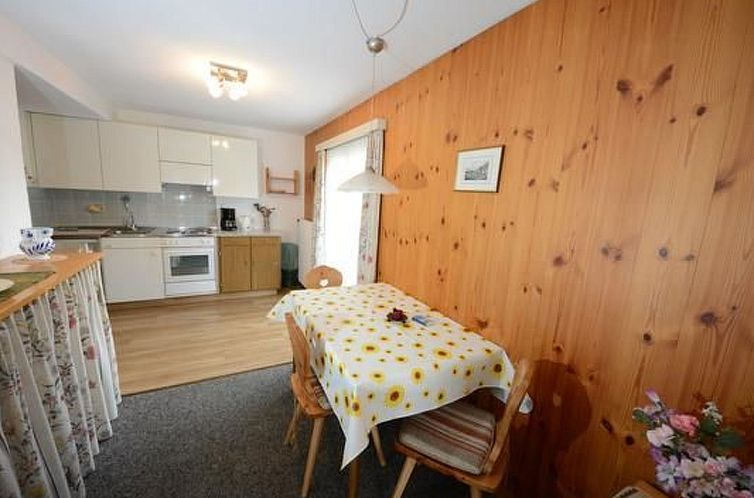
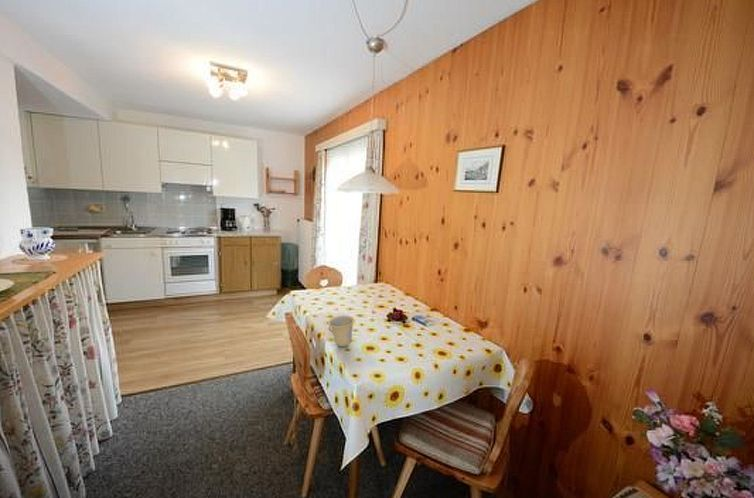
+ cup [327,315,356,348]
